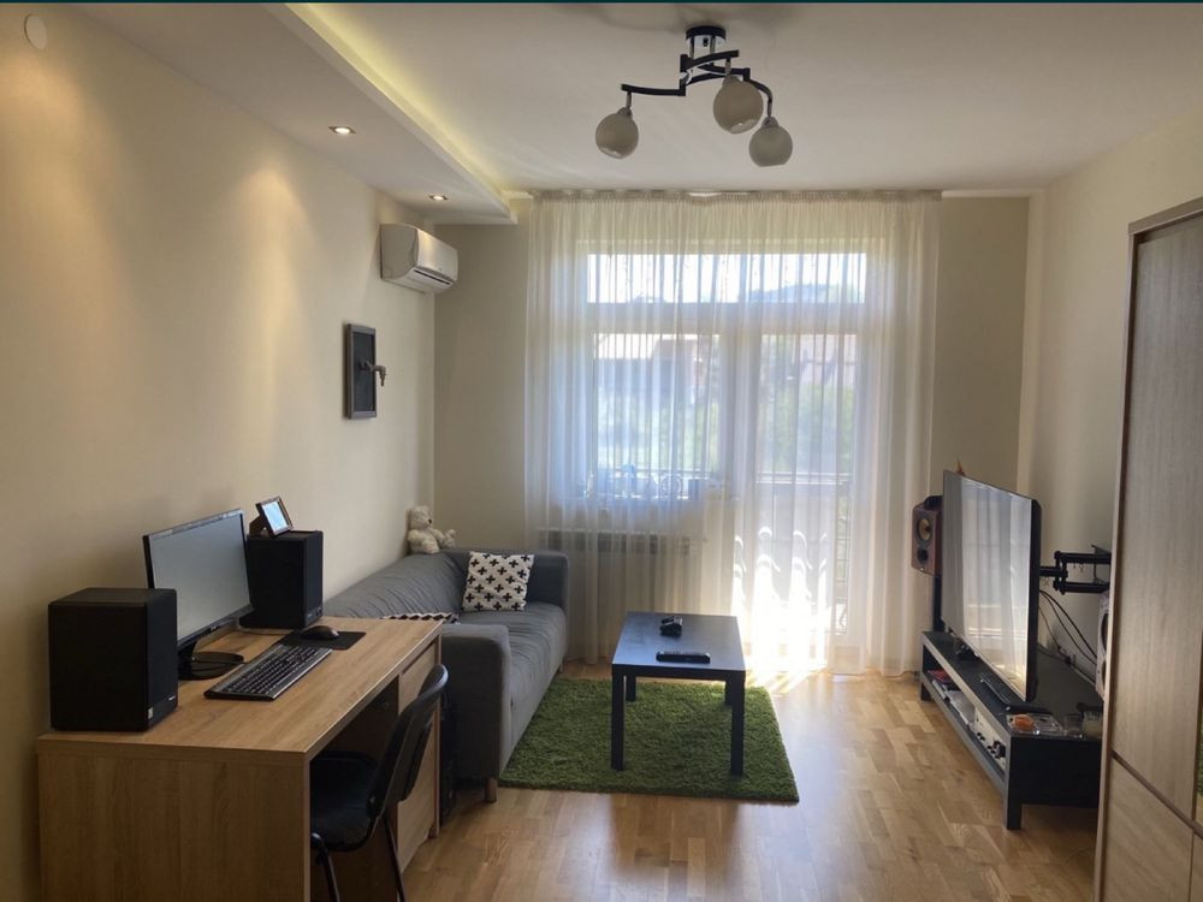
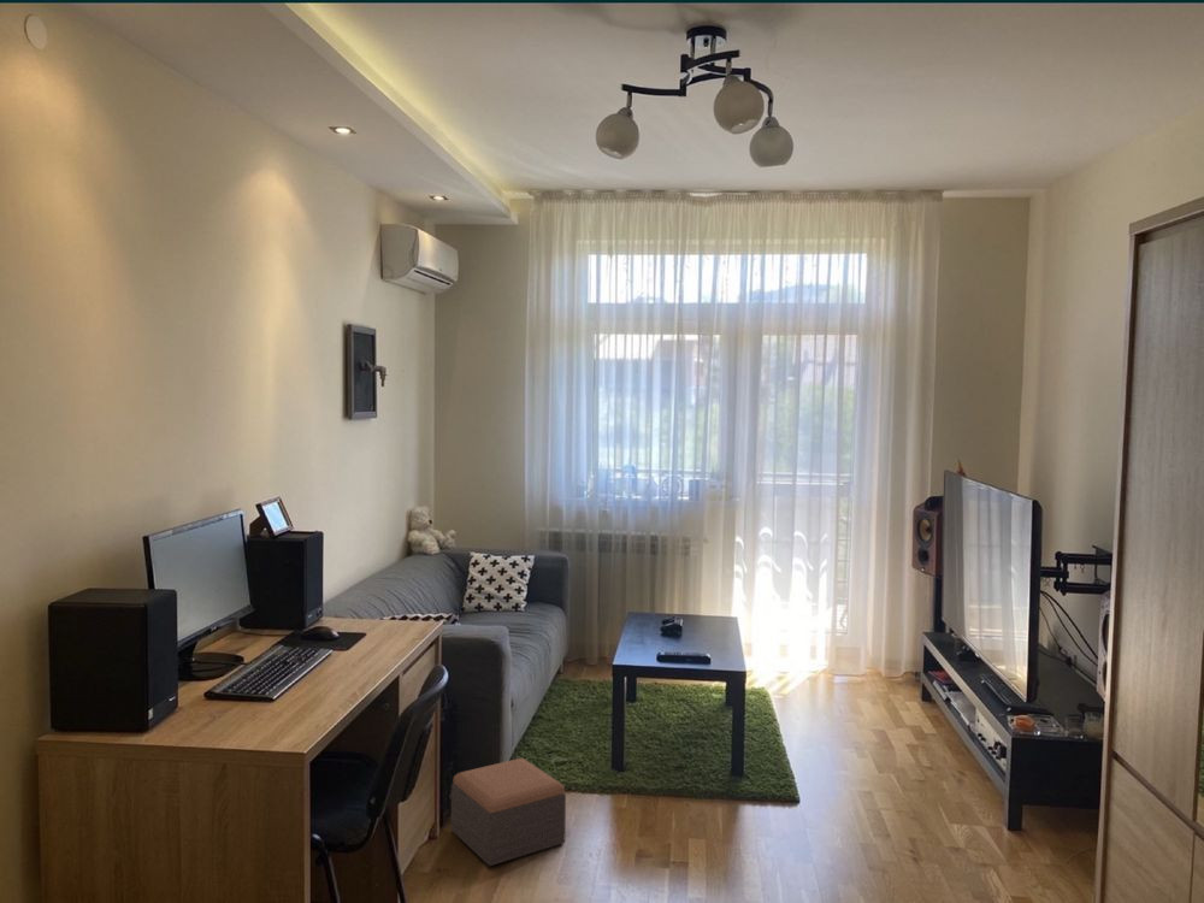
+ footstool [450,757,567,867]
